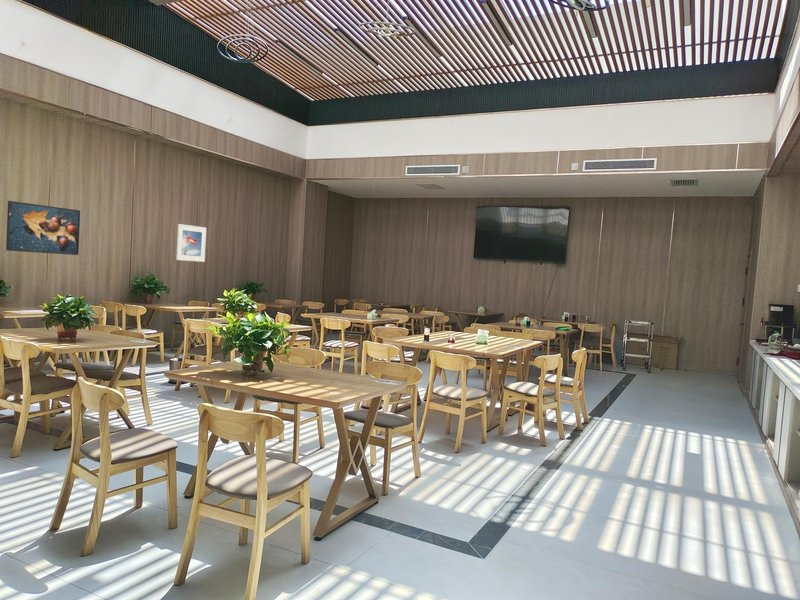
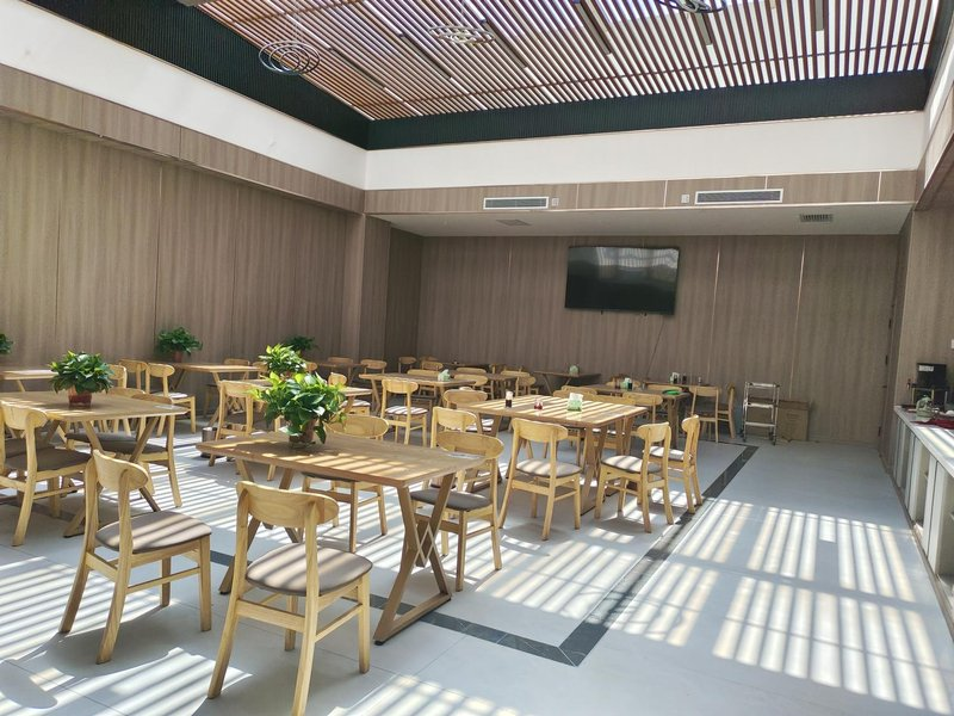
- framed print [5,200,81,256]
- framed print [175,223,207,263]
